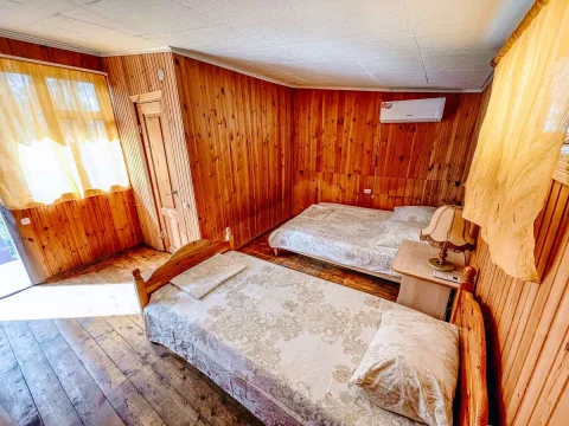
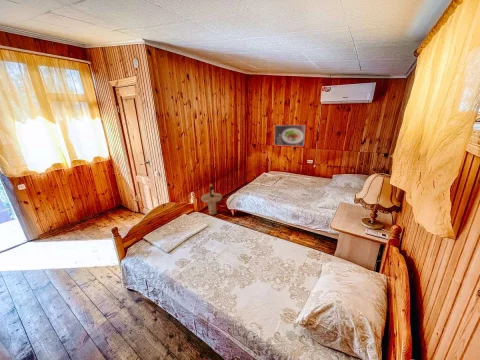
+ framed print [273,124,306,147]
+ side table [200,182,223,215]
